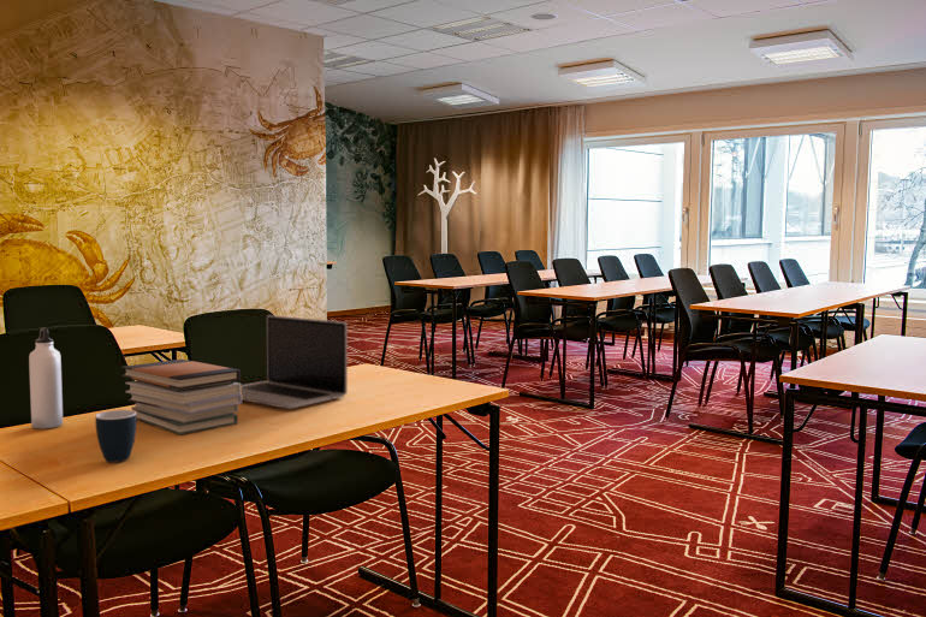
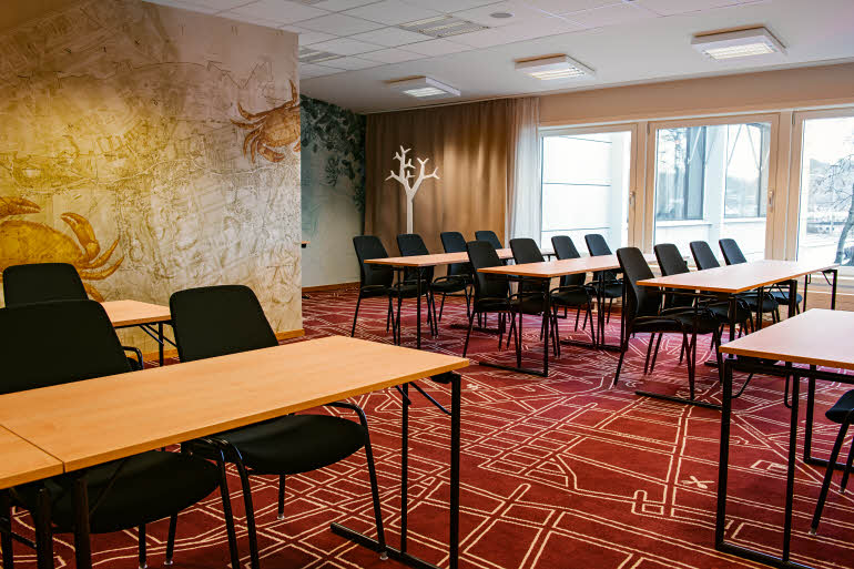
- water bottle [28,327,64,431]
- mug [94,409,137,464]
- book stack [120,358,243,435]
- laptop [241,314,349,410]
